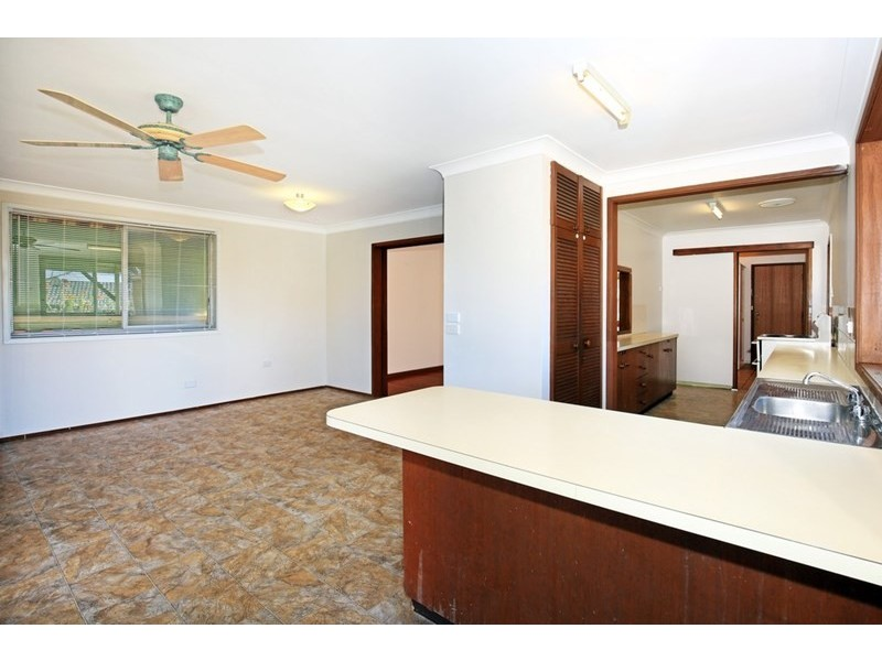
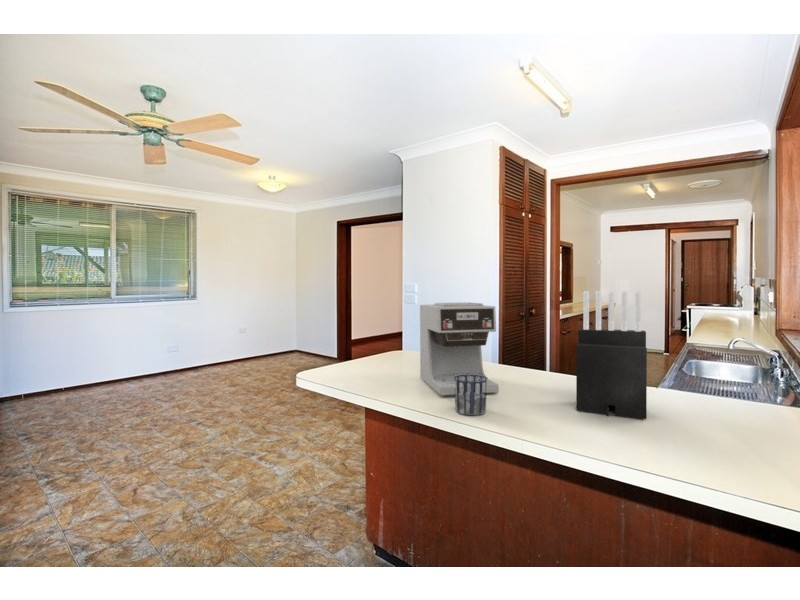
+ knife block [575,290,648,420]
+ coffee maker [419,302,500,397]
+ cup [453,374,488,416]
